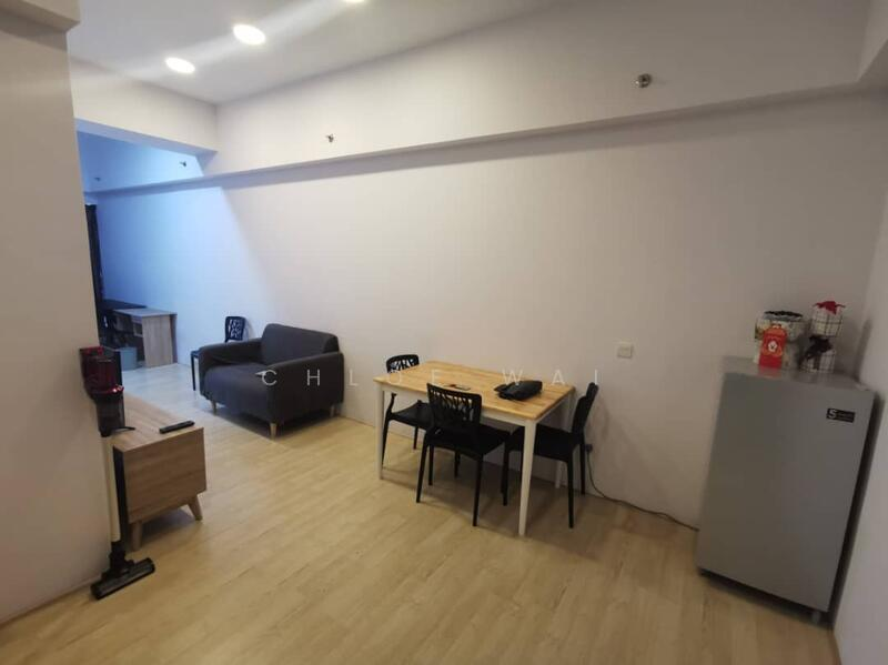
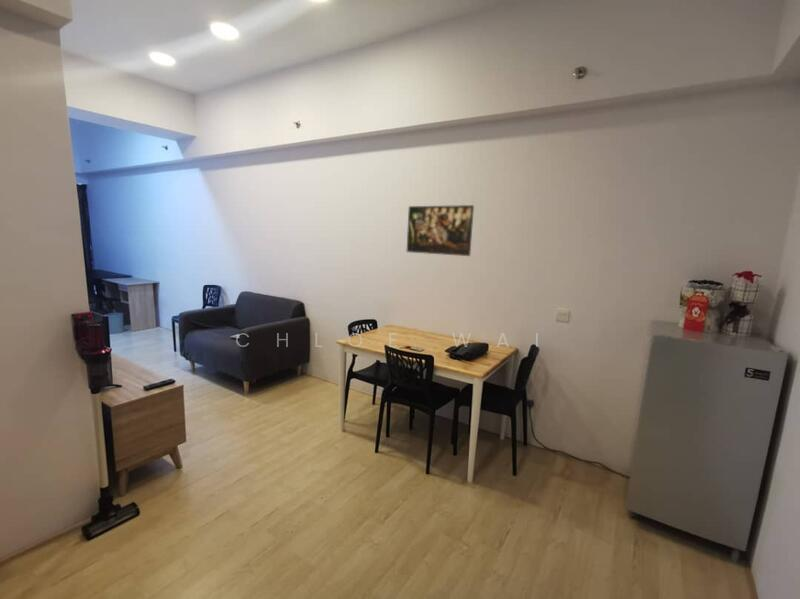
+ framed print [406,204,475,257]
